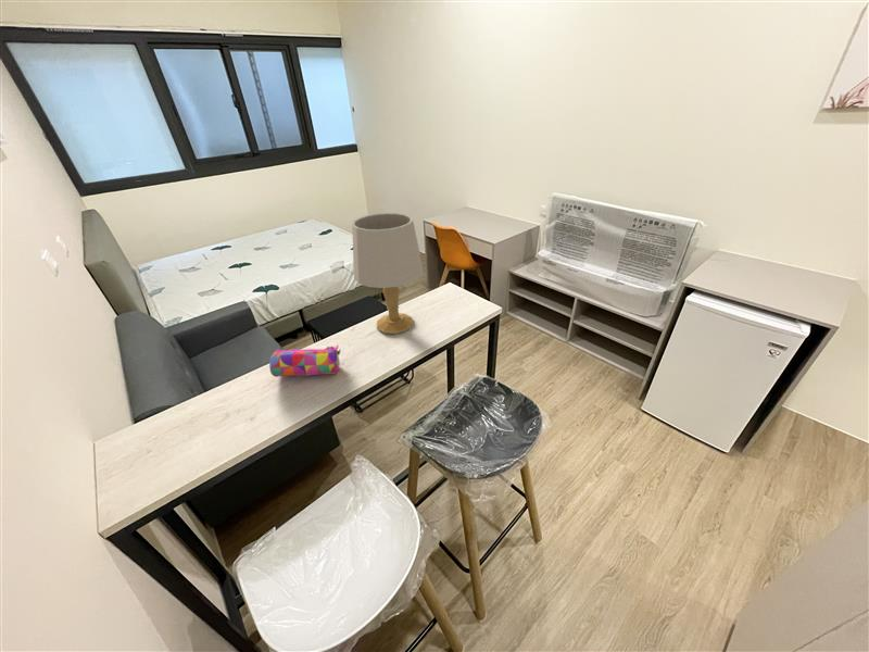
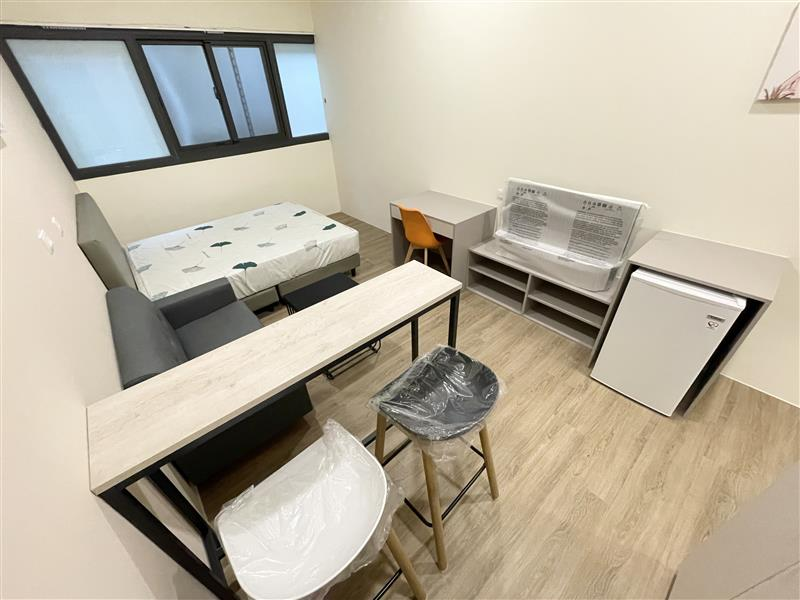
- table lamp [351,212,425,335]
- pencil case [268,343,342,378]
